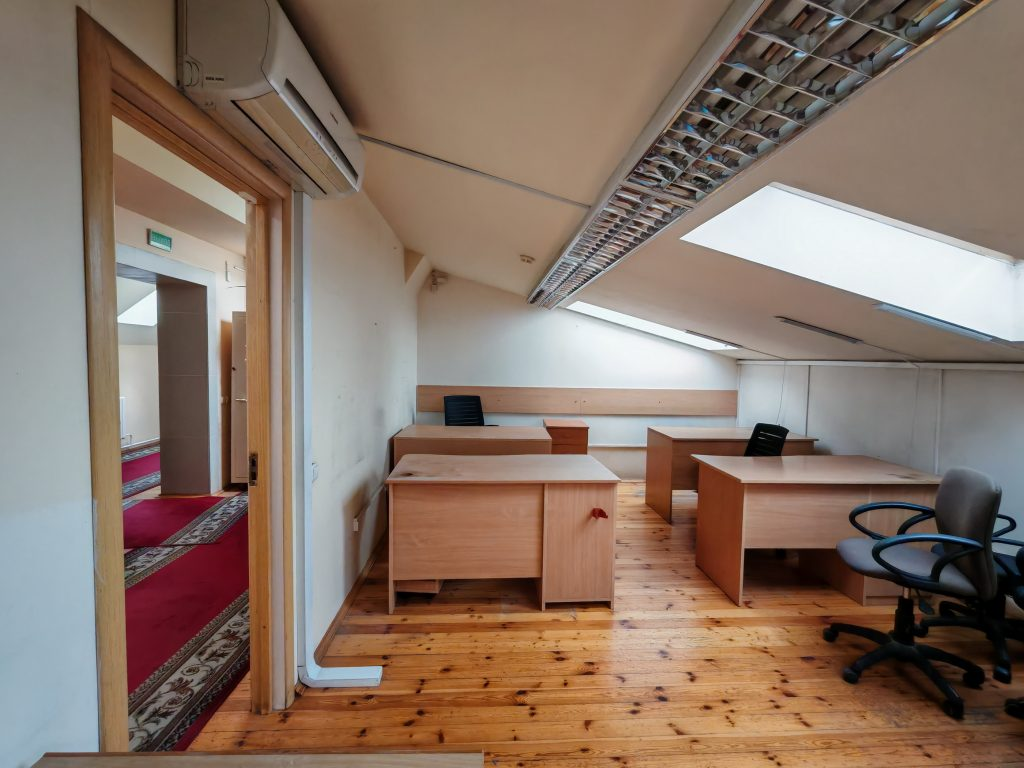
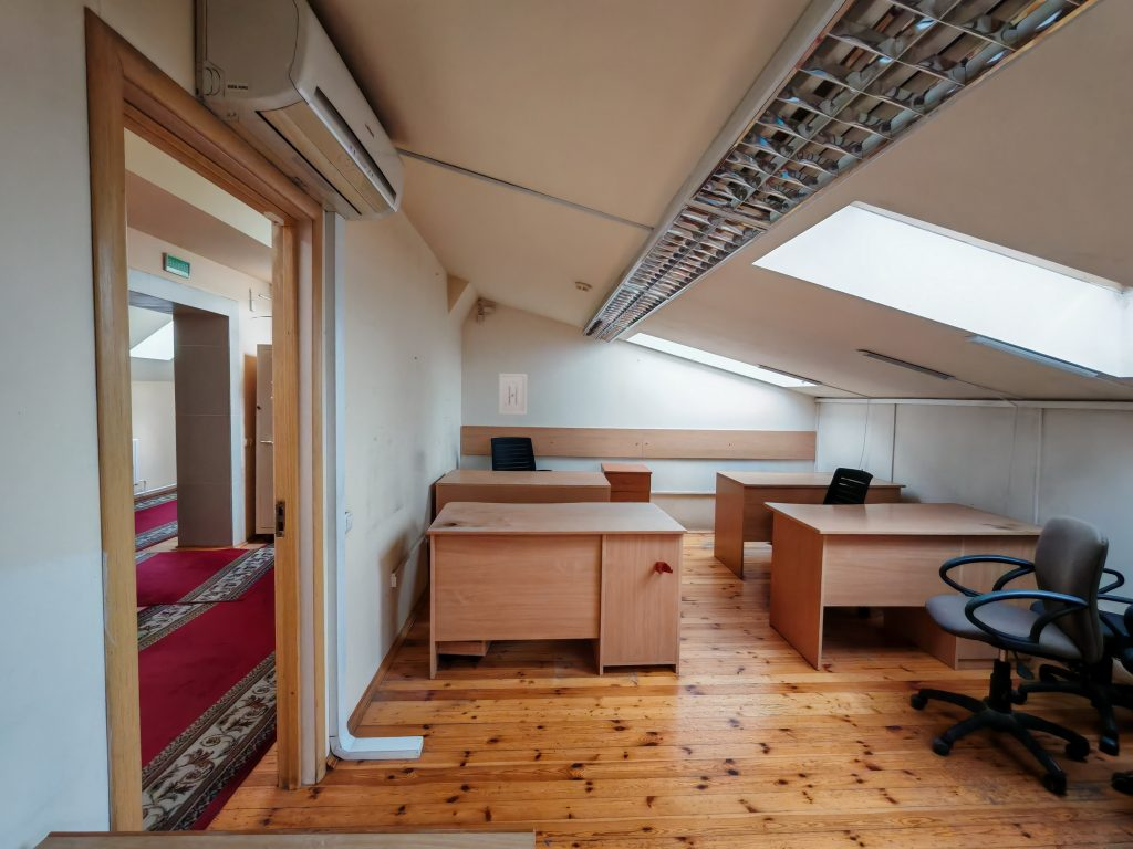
+ wall art [498,373,528,416]
